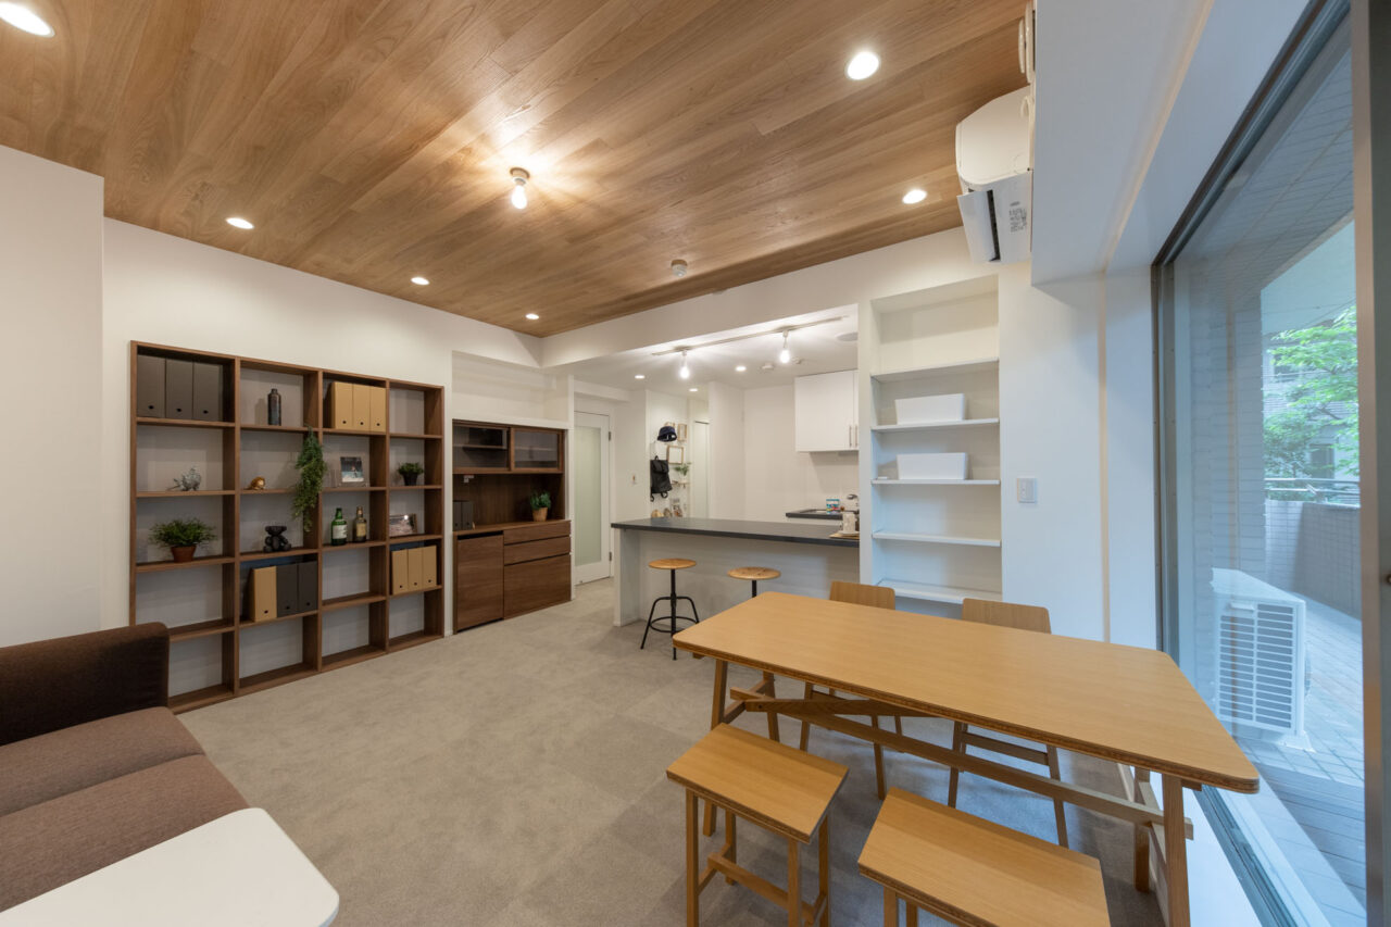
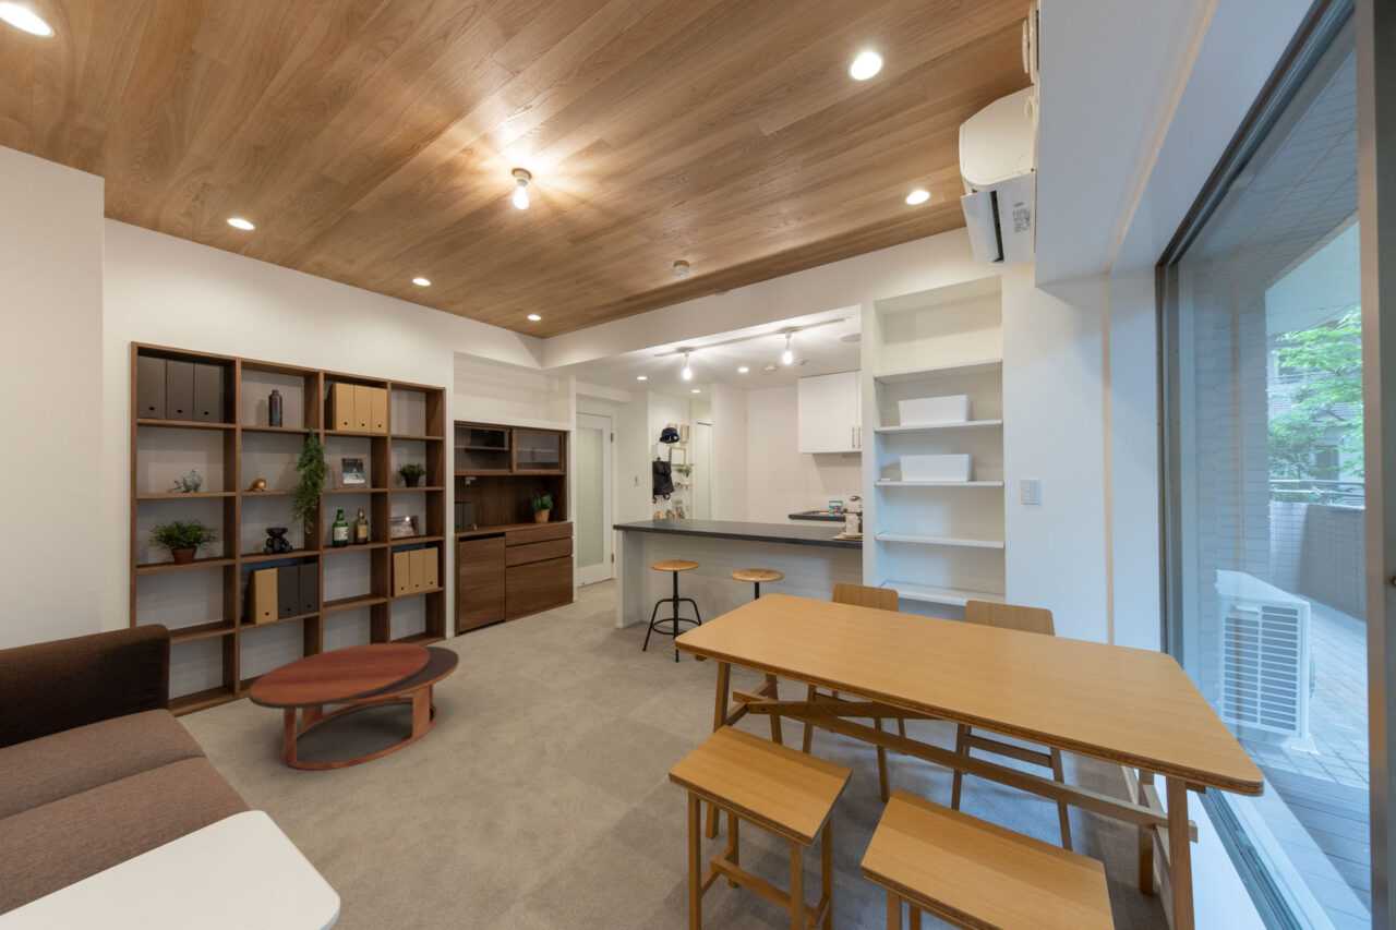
+ coffee table [246,642,460,771]
